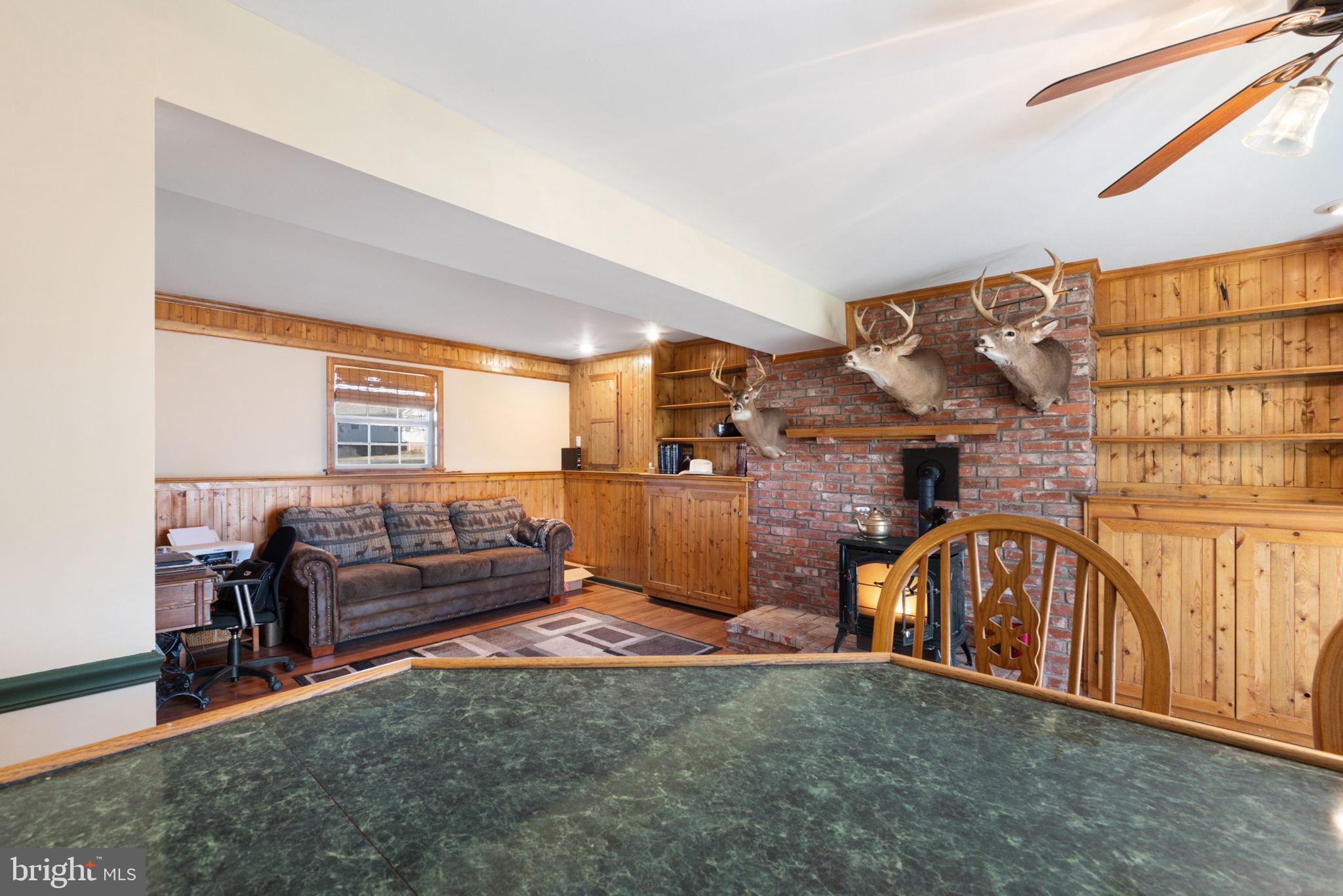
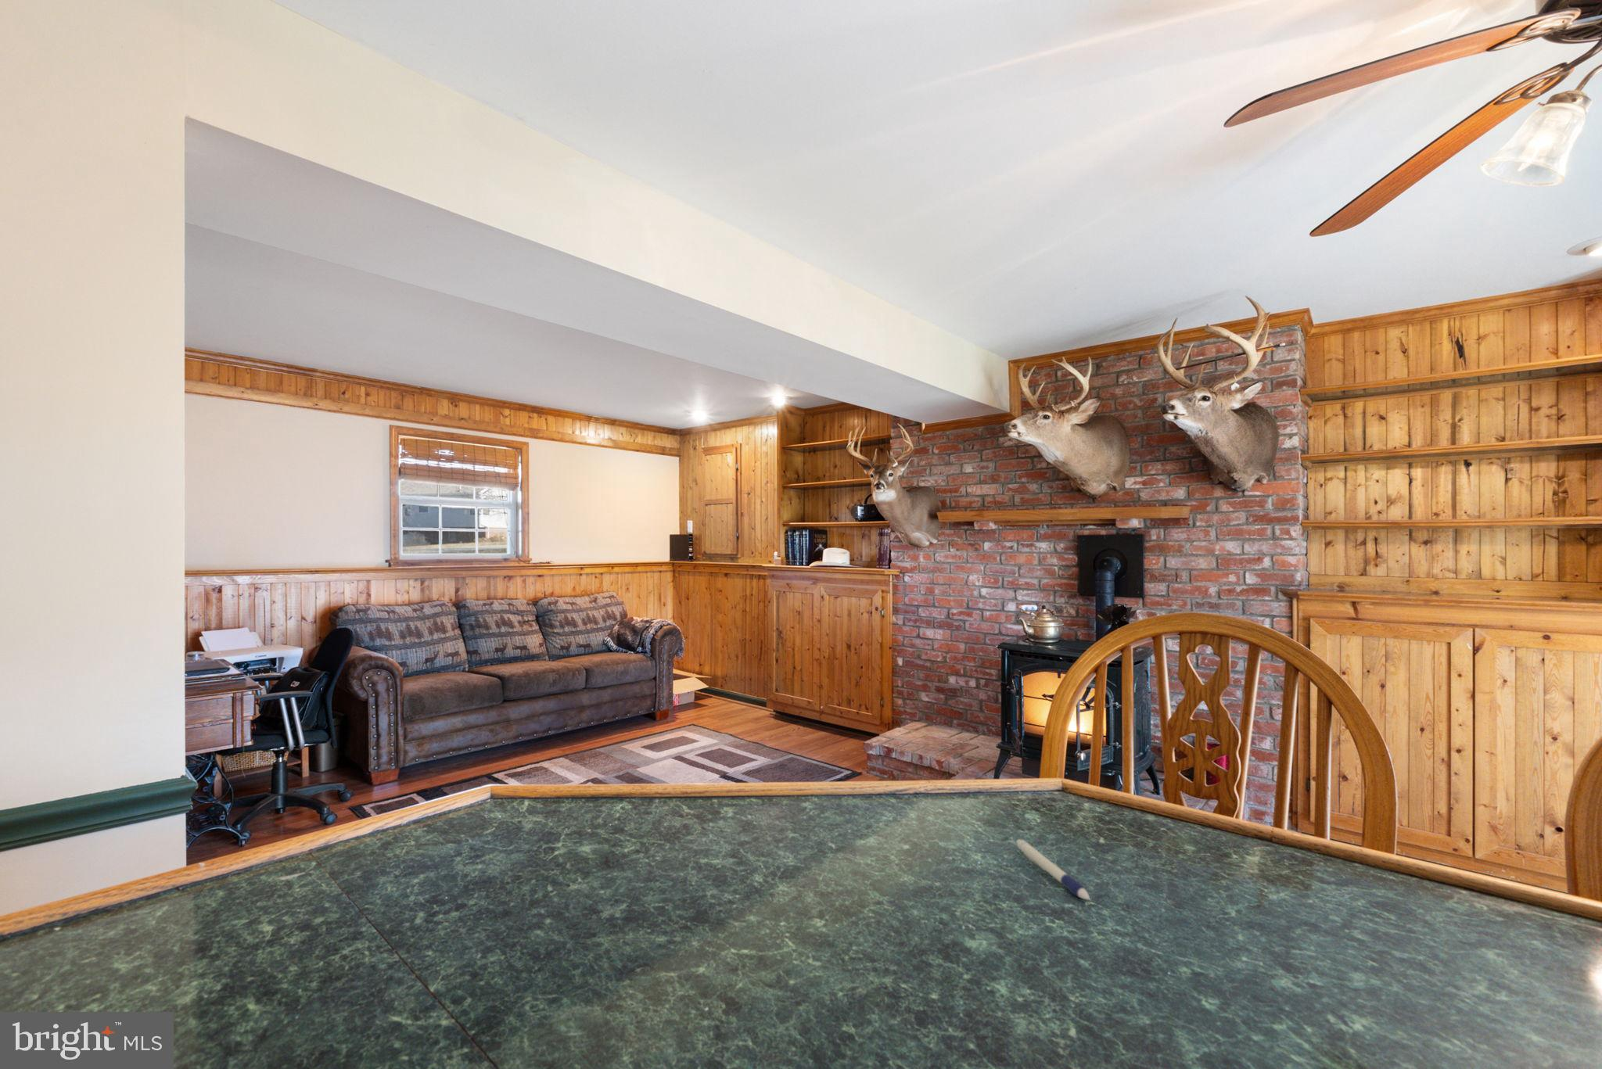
+ pen [1015,839,1091,901]
